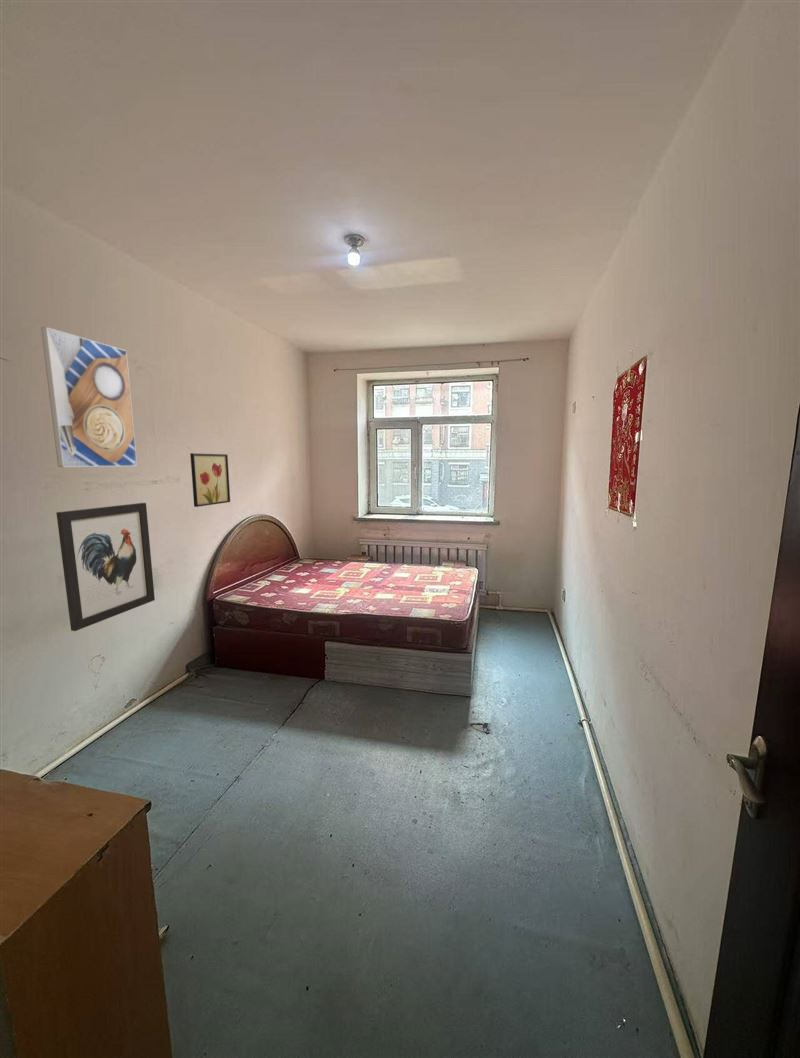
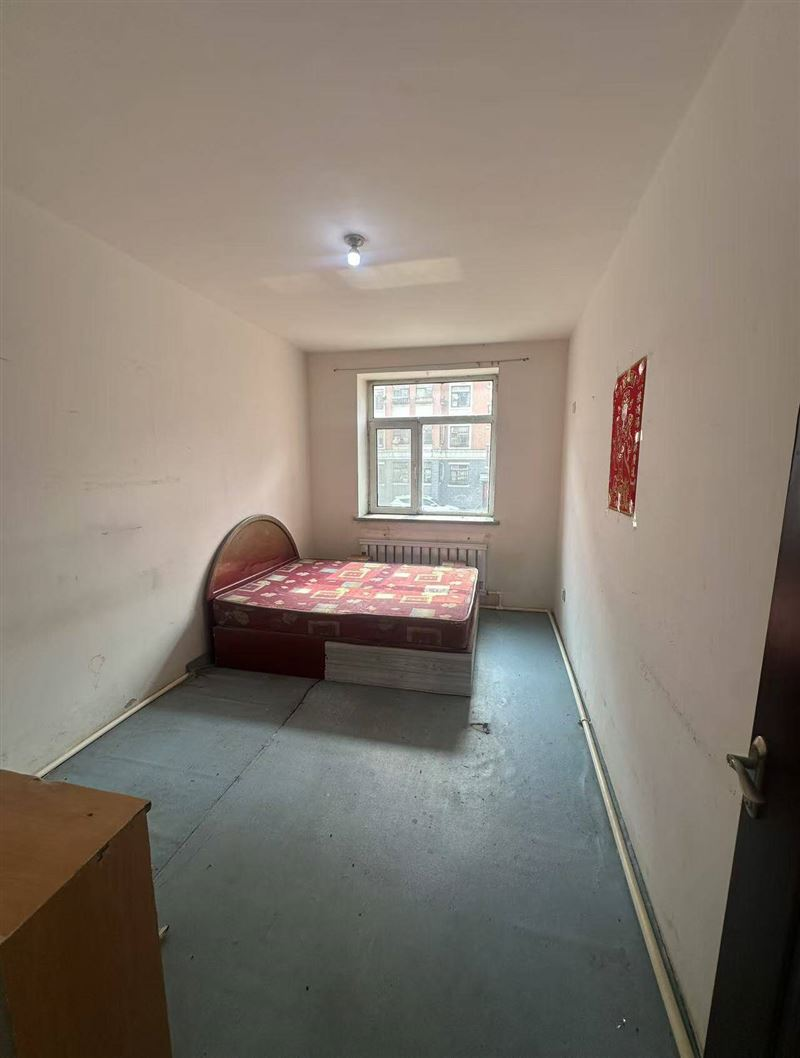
- wall art [189,452,231,508]
- wall art [55,502,156,632]
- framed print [40,326,138,468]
